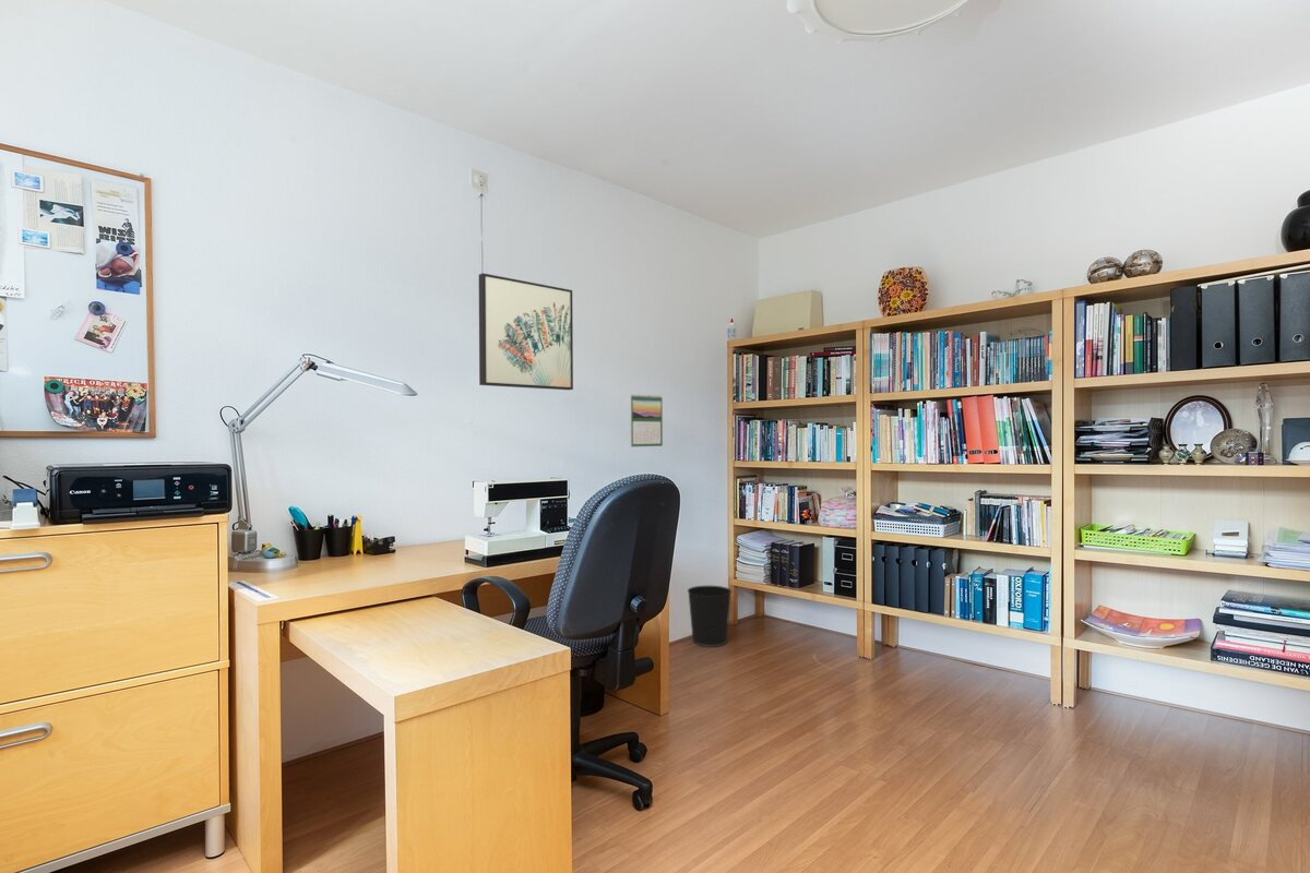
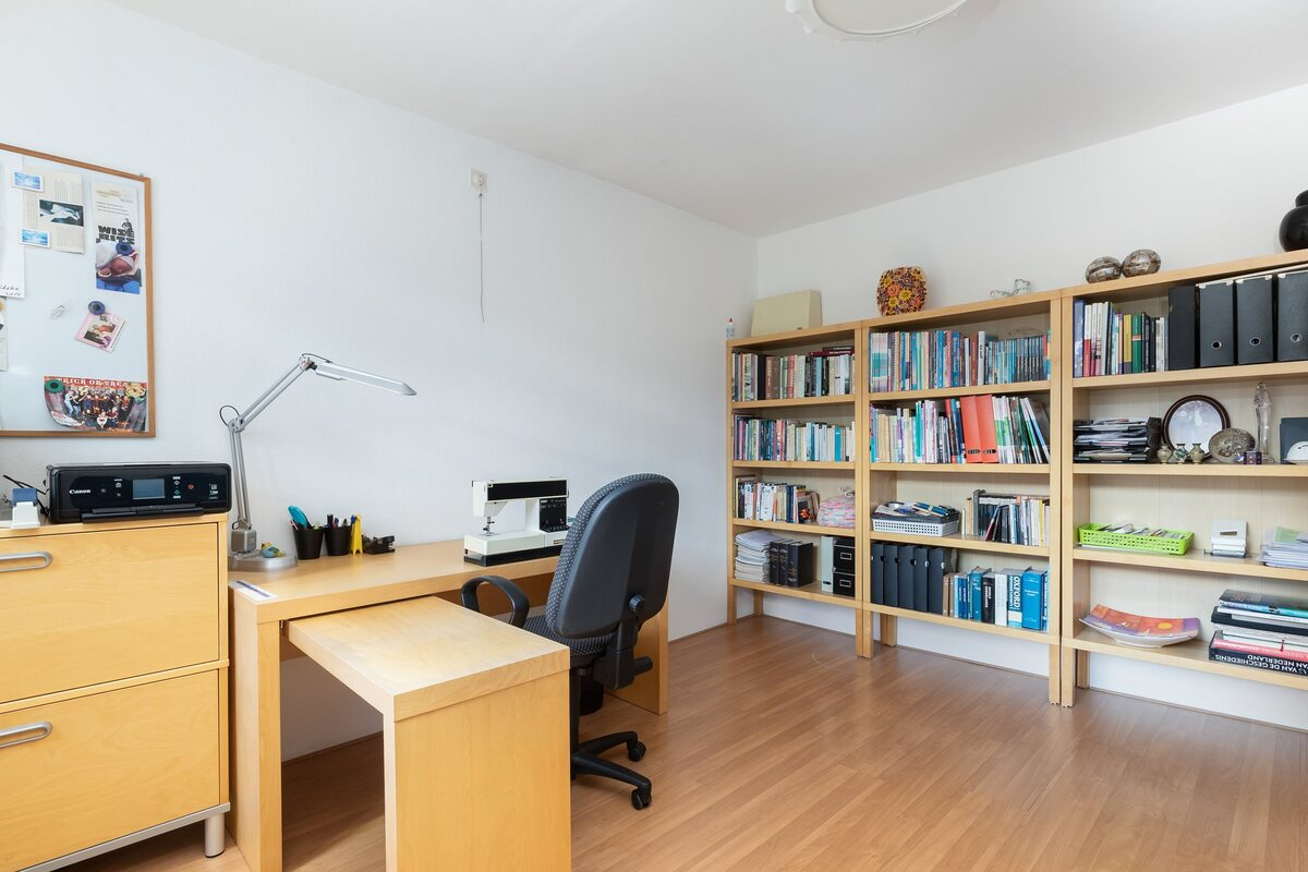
- wall art [478,272,574,391]
- calendar [630,393,664,447]
- wastebasket [687,585,733,648]
